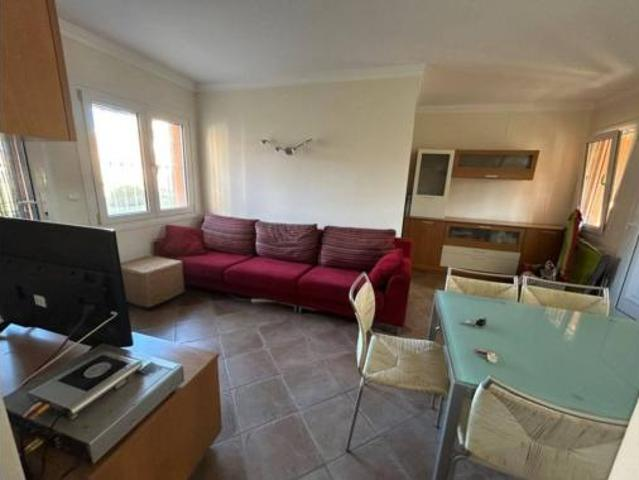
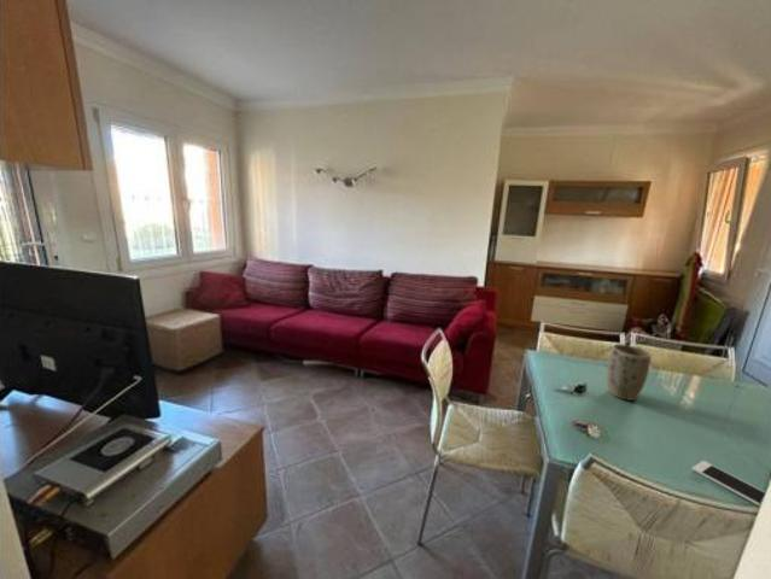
+ plant pot [606,343,652,402]
+ cell phone [691,460,766,507]
